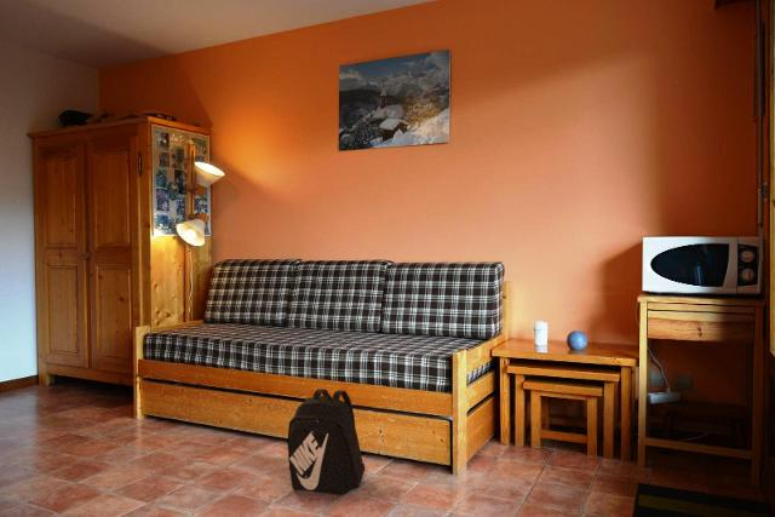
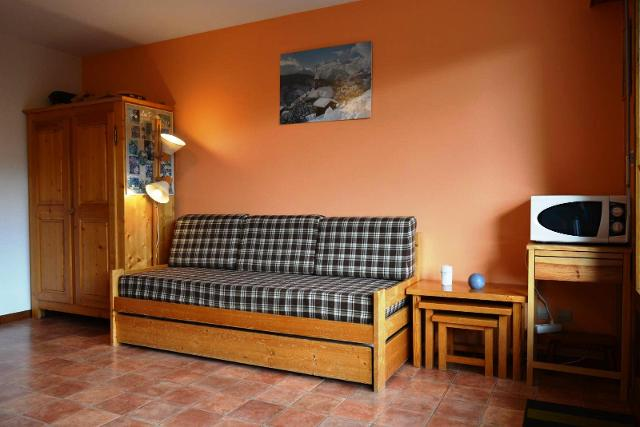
- backpack [286,387,366,496]
